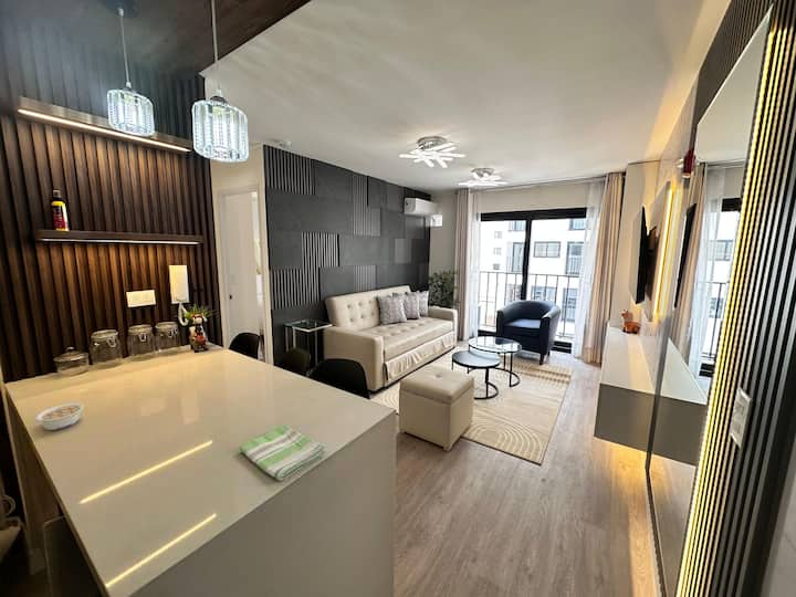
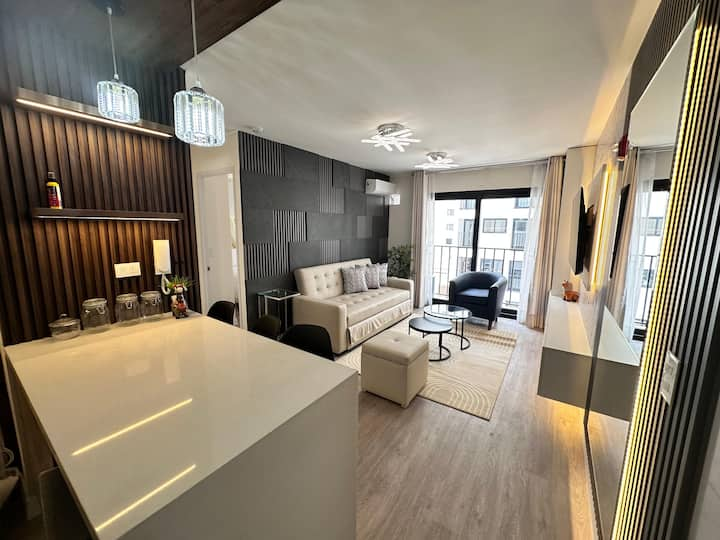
- legume [34,402,85,431]
- dish towel [239,423,327,481]
